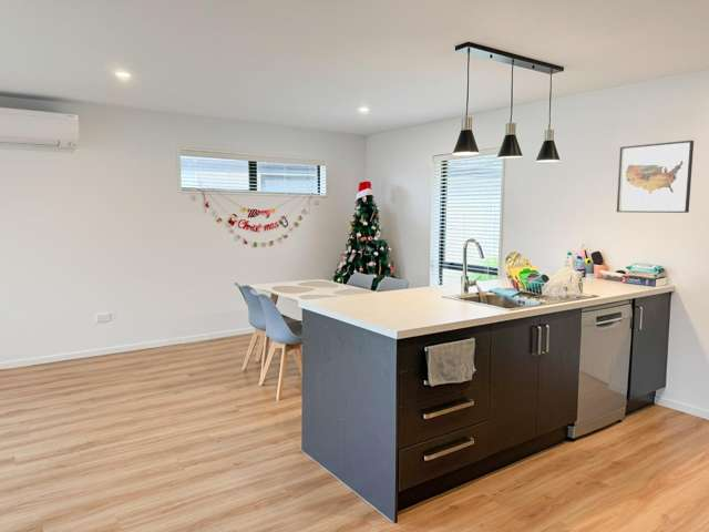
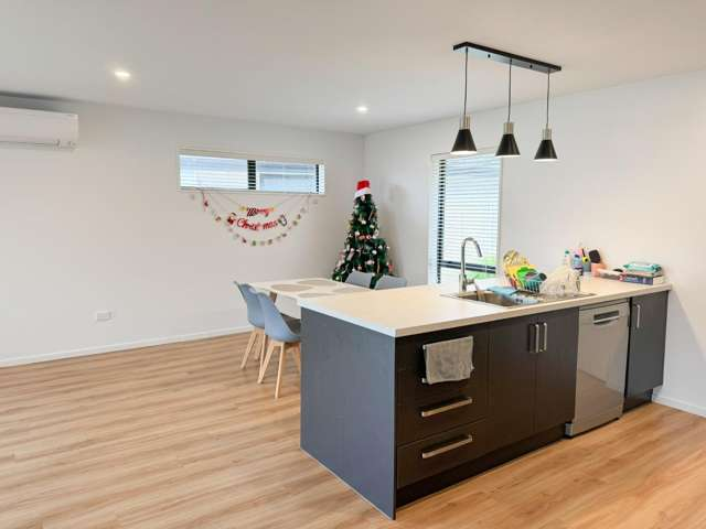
- wall art [616,140,695,214]
